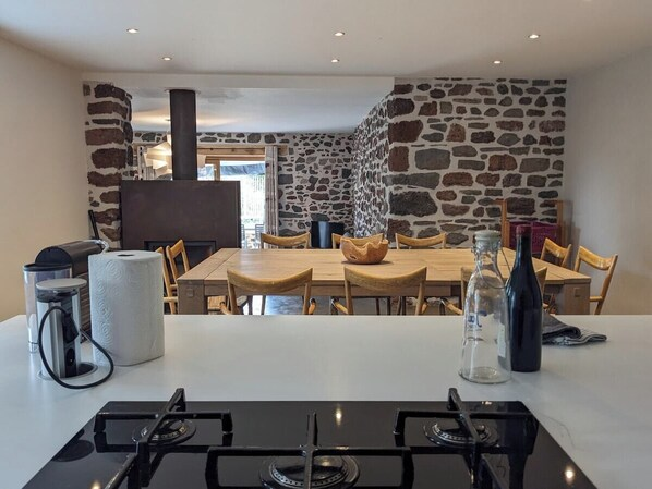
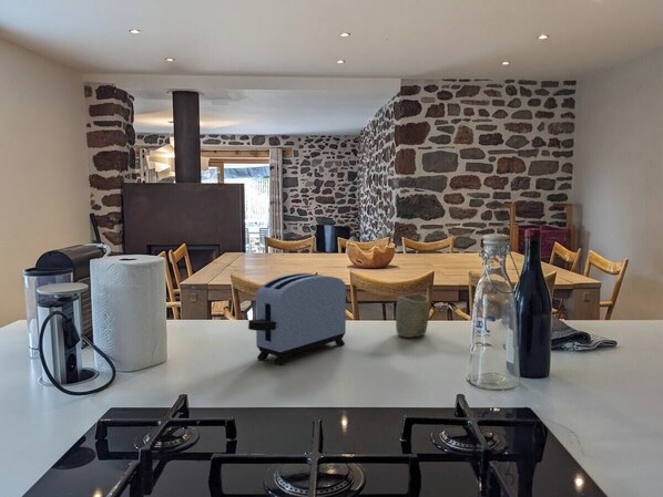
+ toaster [247,272,349,366]
+ cup [395,293,430,339]
